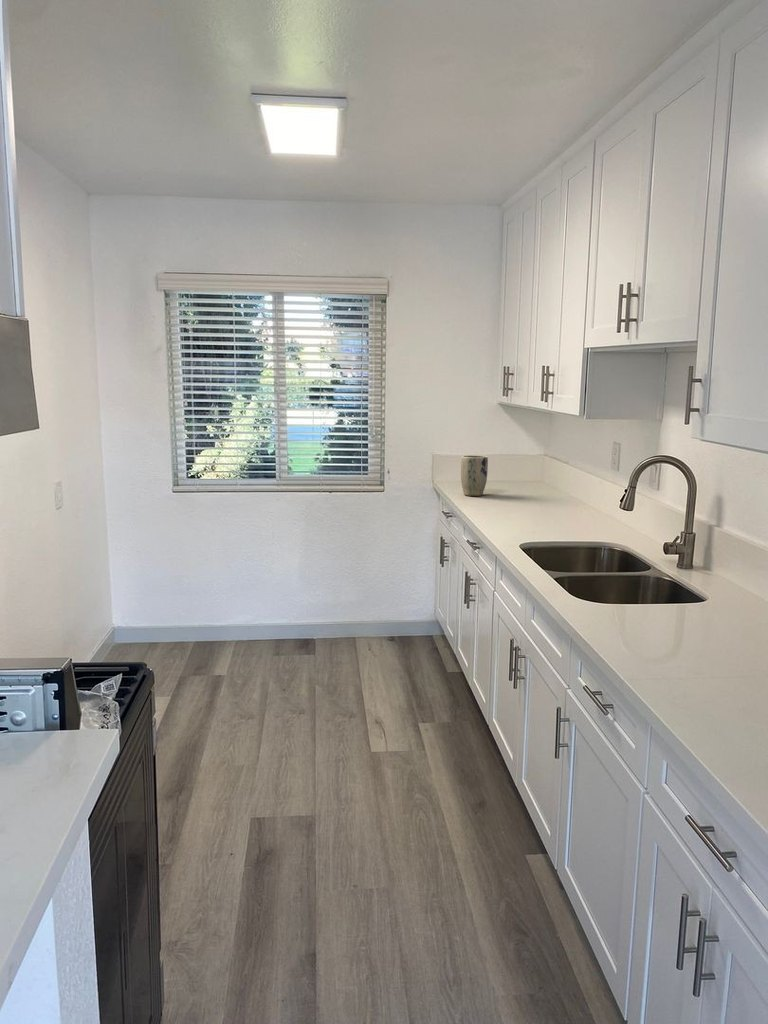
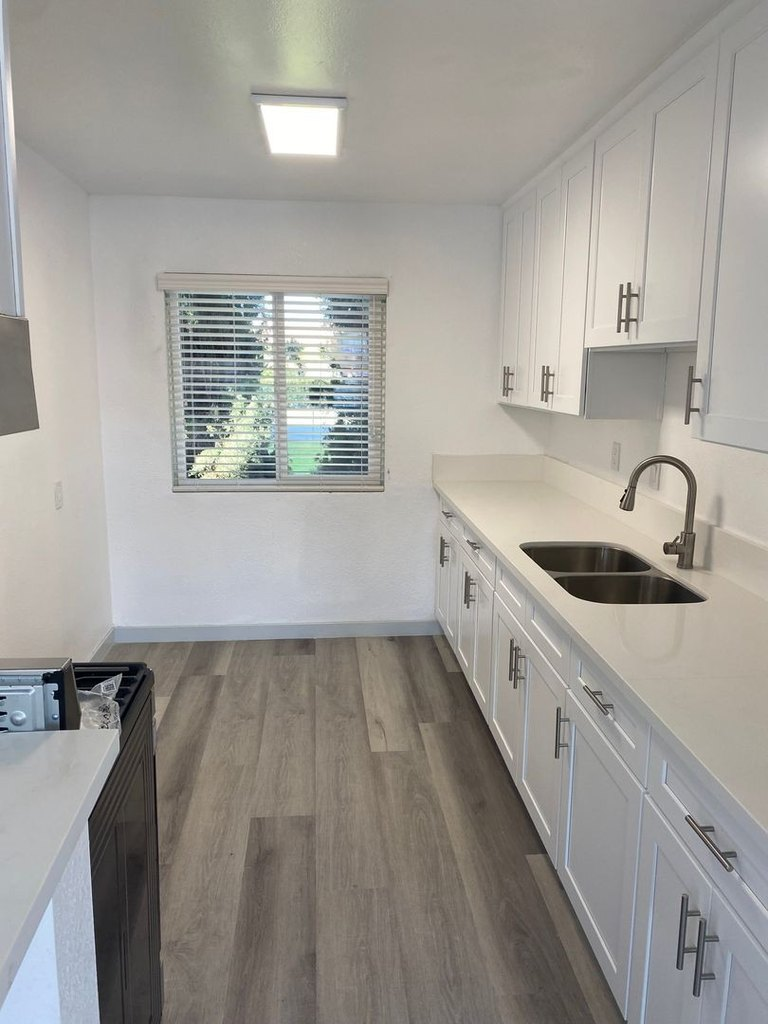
- plant pot [460,454,489,497]
